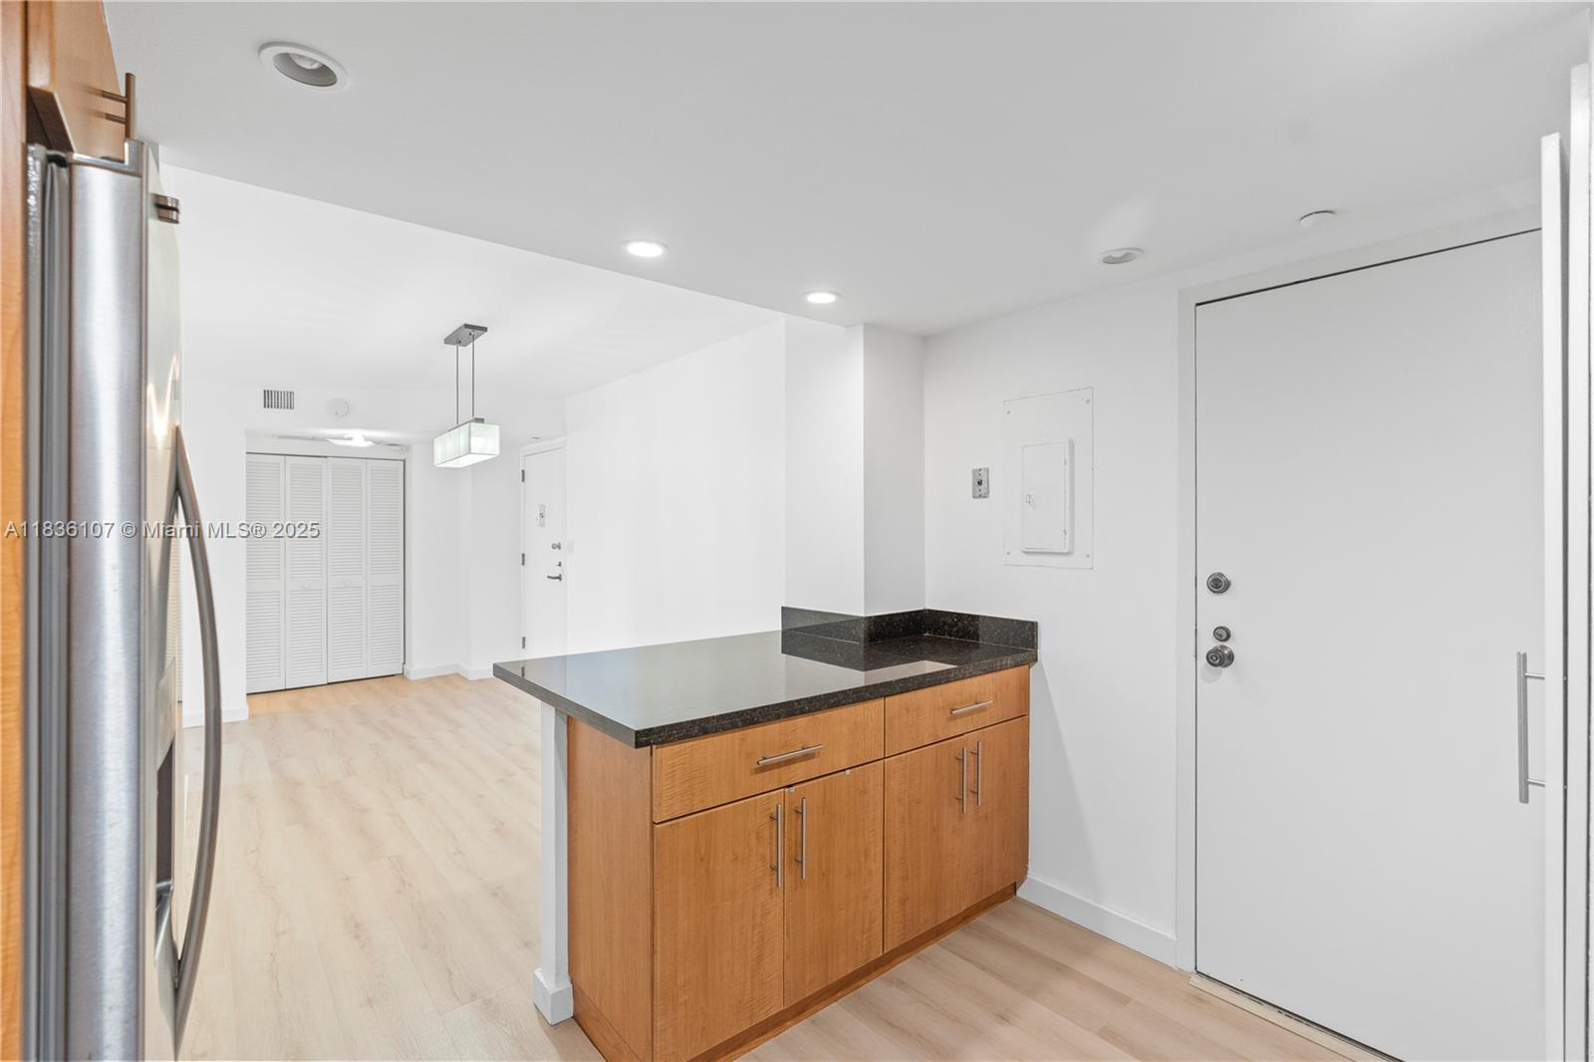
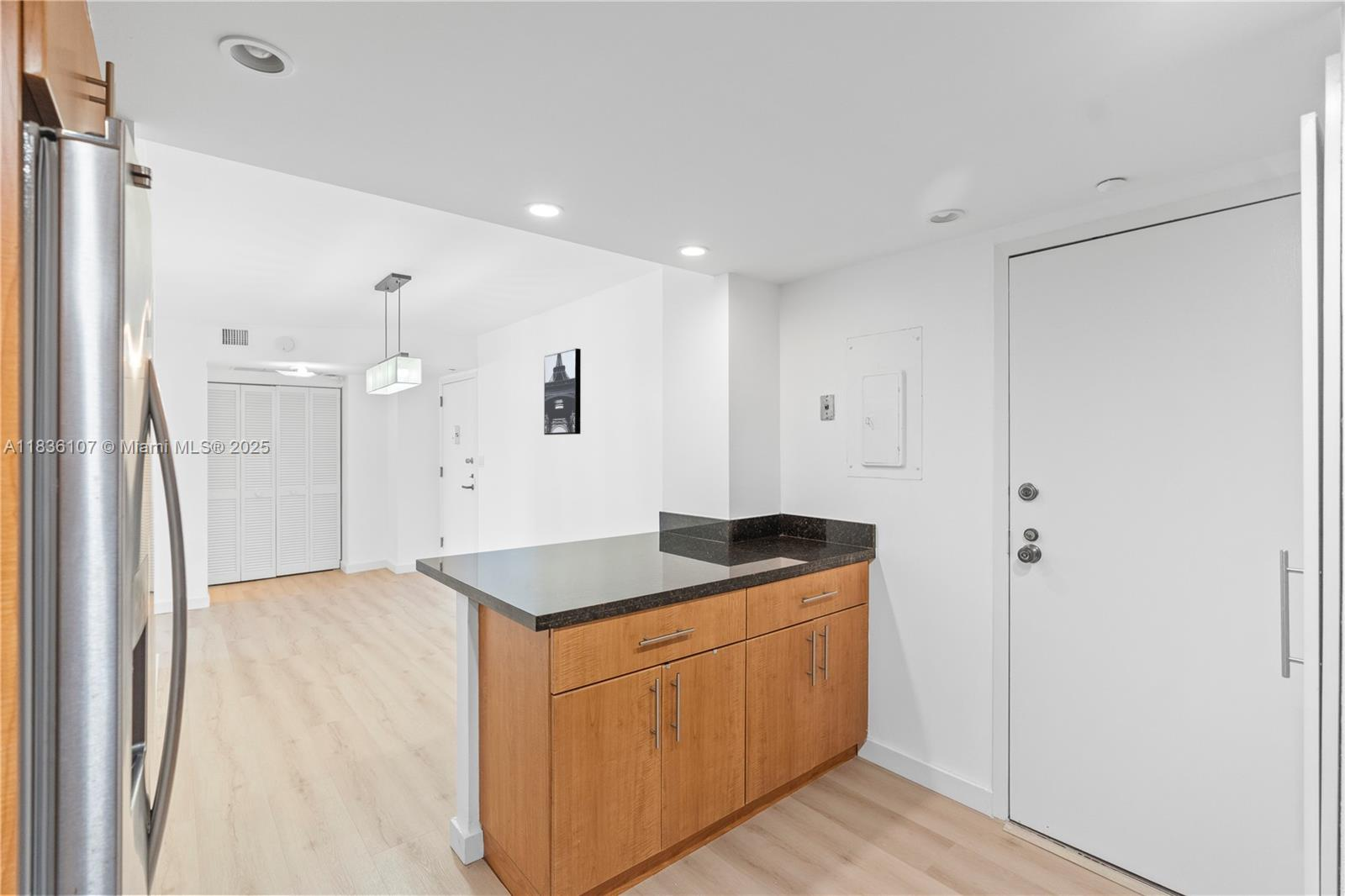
+ wall art [543,347,582,435]
